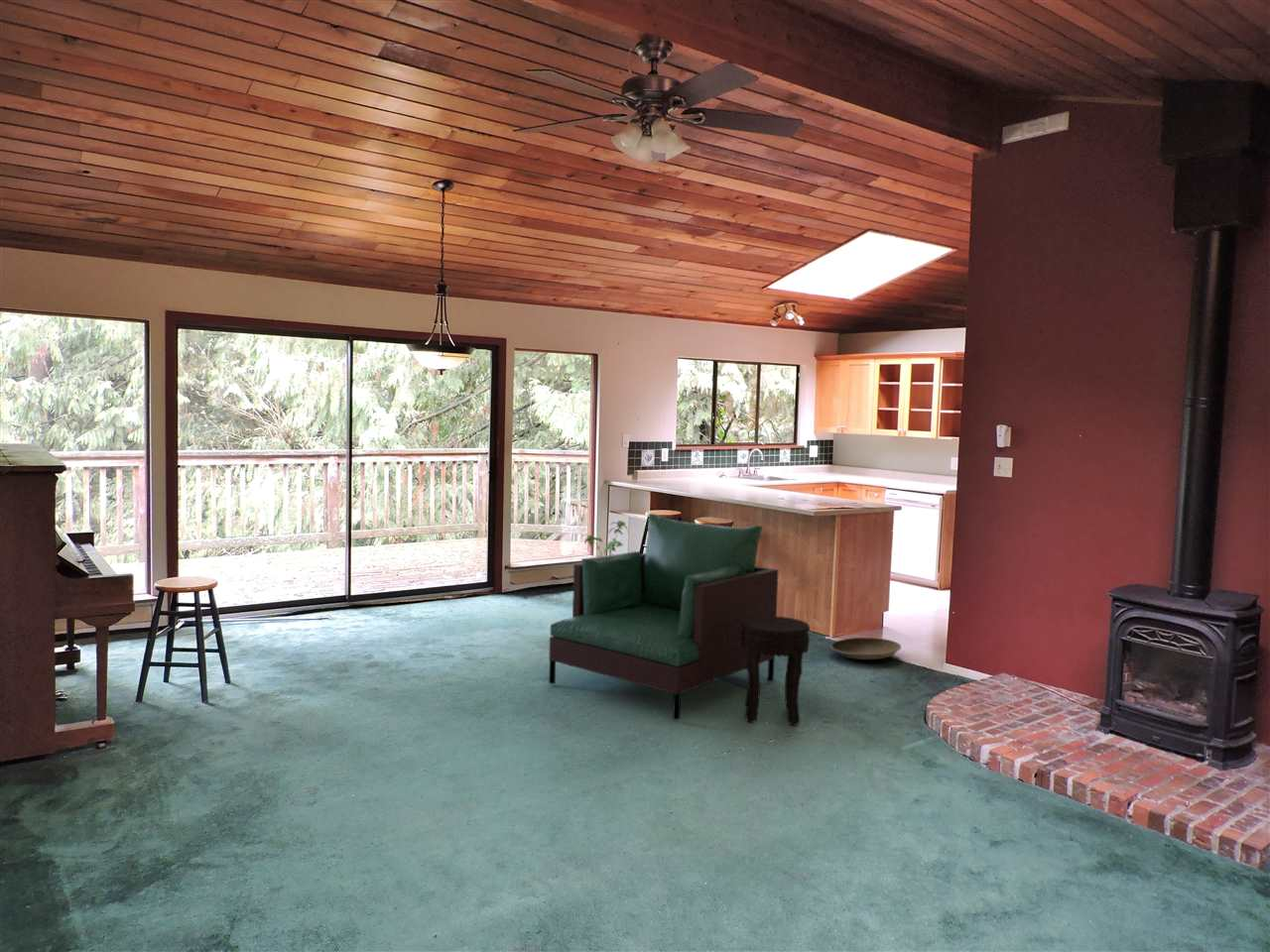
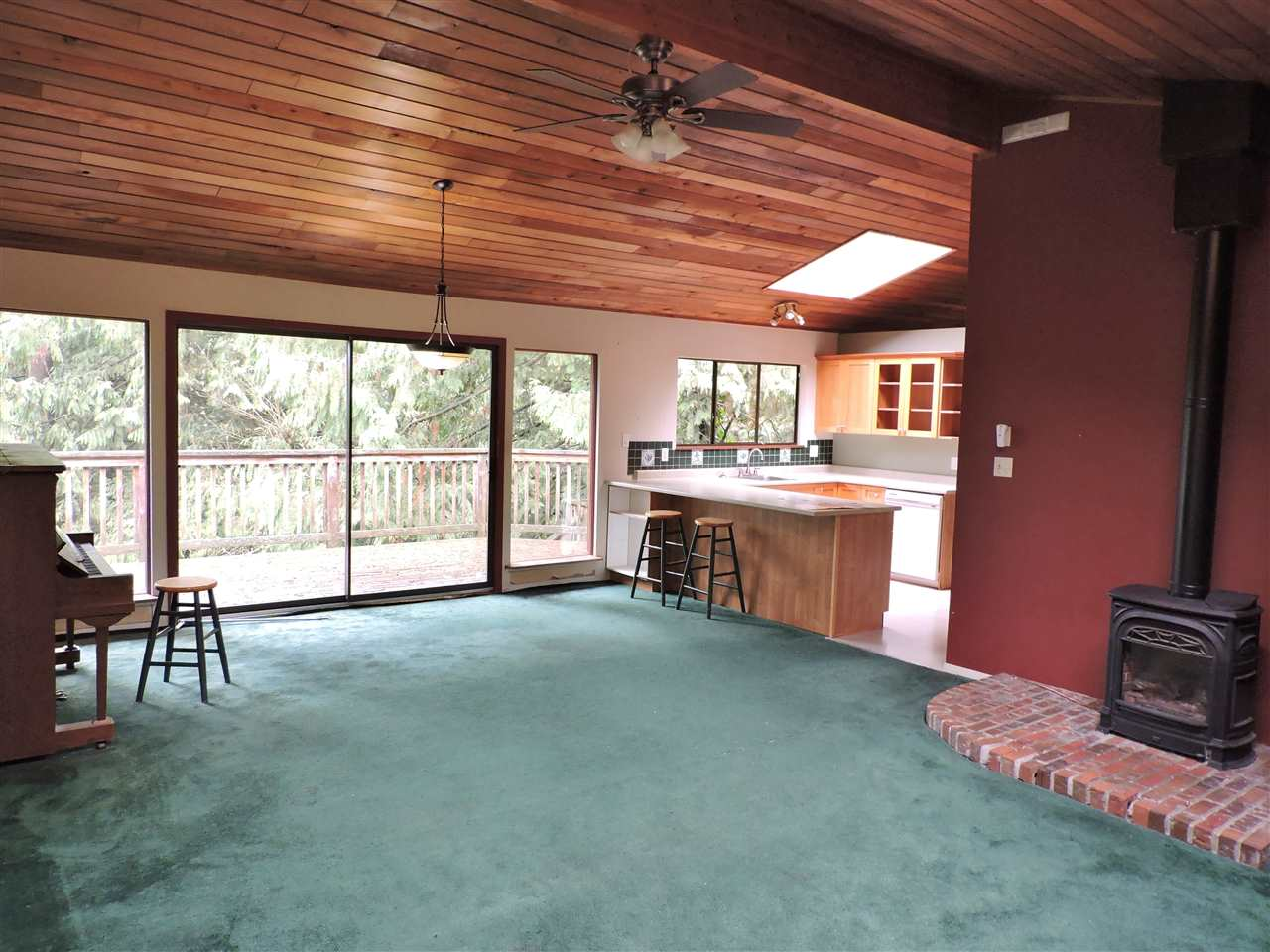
- side table [740,616,811,727]
- basket [819,637,902,660]
- armchair [548,513,780,721]
- house plant [583,520,629,556]
